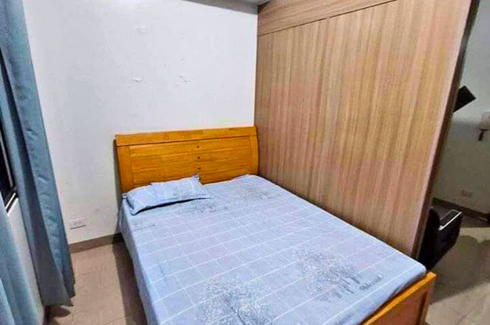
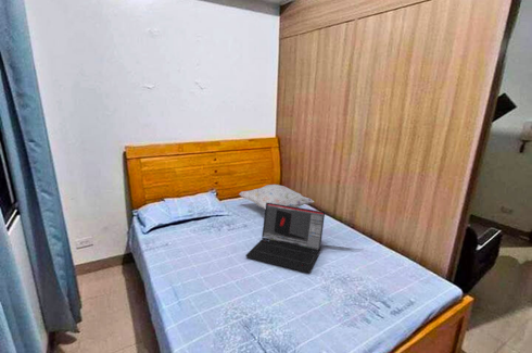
+ laptop [244,203,326,274]
+ decorative pillow [238,184,316,210]
